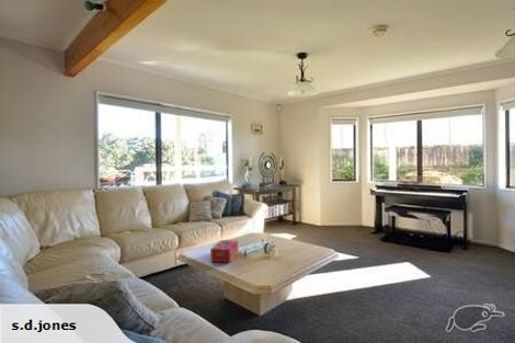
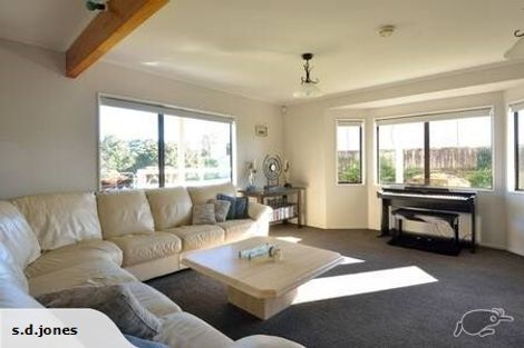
- tissue box [209,239,239,264]
